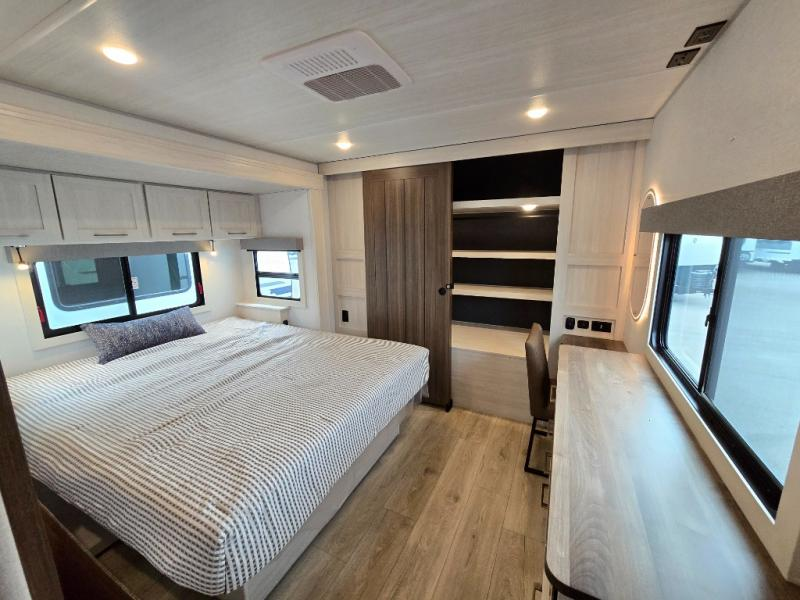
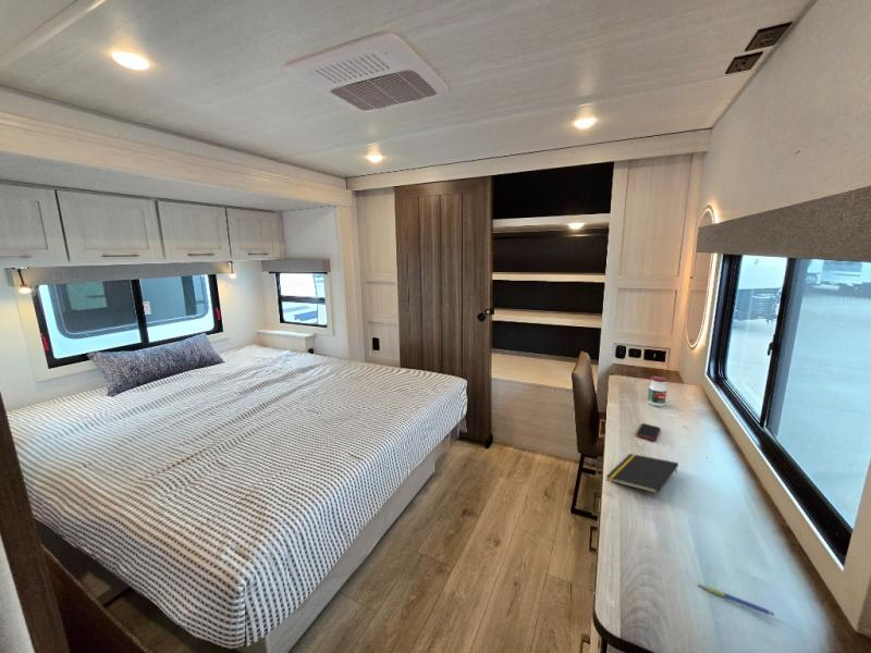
+ cell phone [635,422,662,442]
+ notepad [605,453,679,494]
+ pen [697,583,775,617]
+ jar [647,375,667,408]
